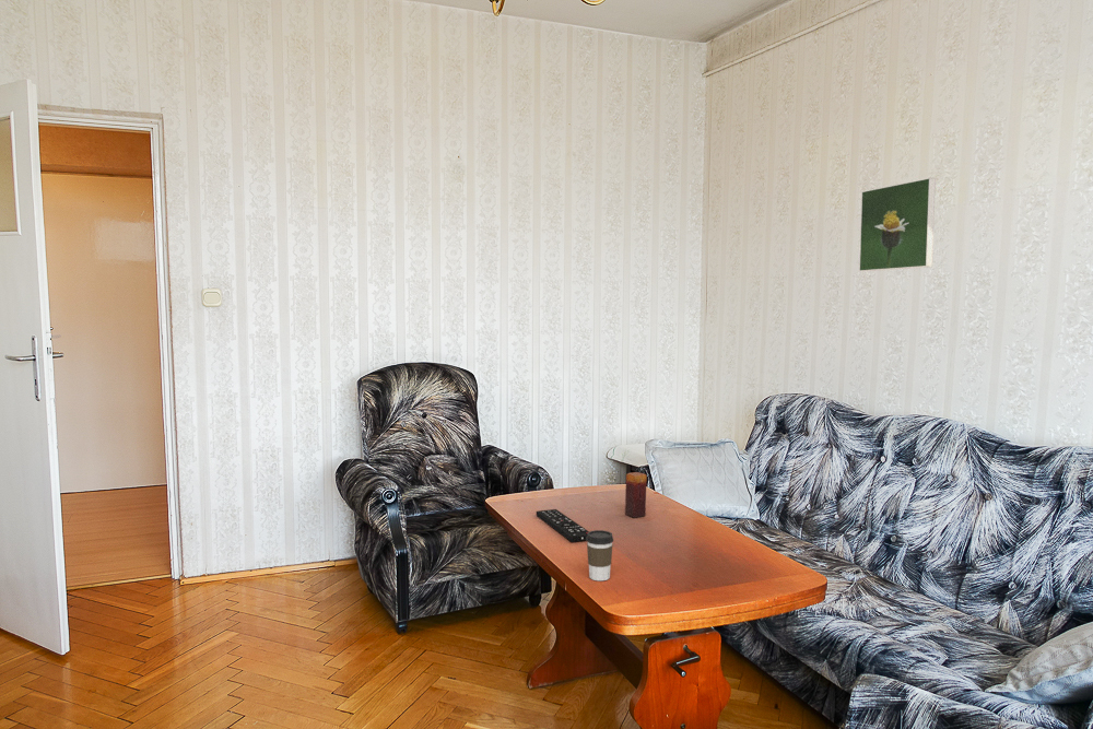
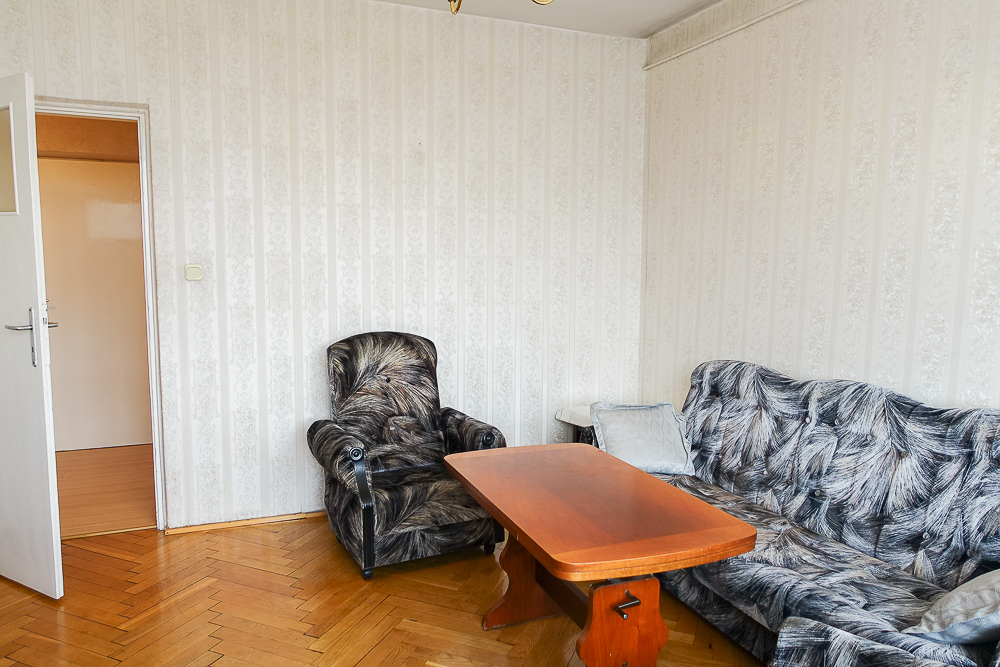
- remote control [536,508,589,543]
- candle [624,471,648,519]
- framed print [858,176,937,272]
- coffee cup [585,529,614,581]
